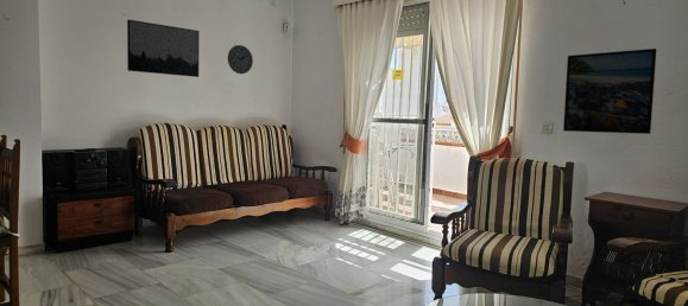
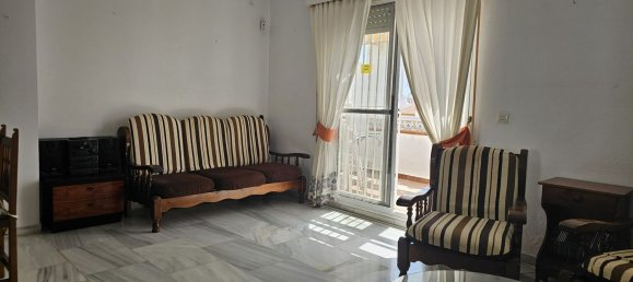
- wall clock [227,44,254,75]
- wall art [126,18,200,78]
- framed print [562,47,657,135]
